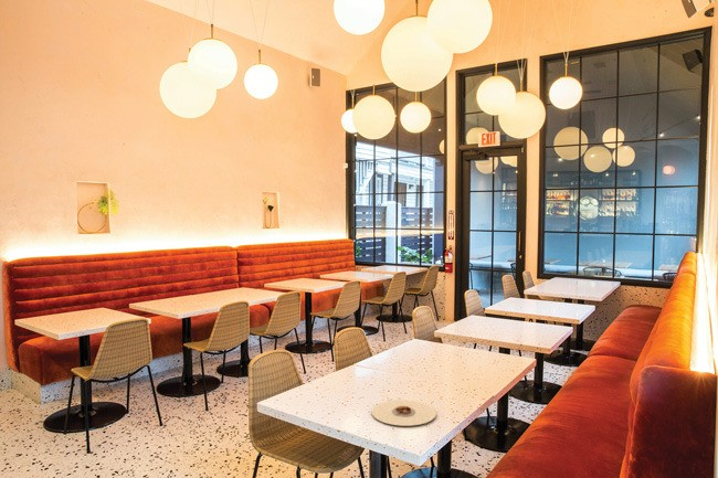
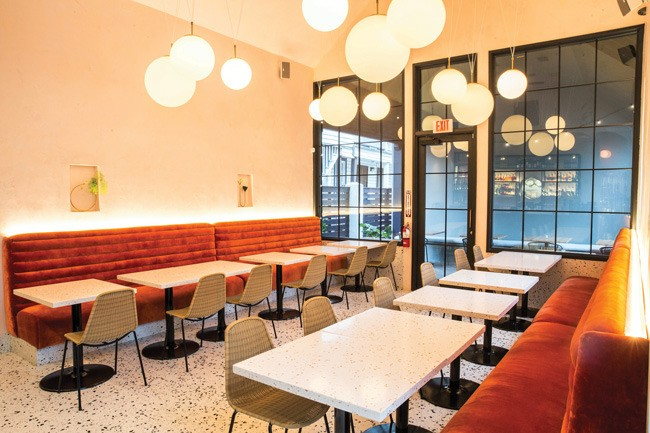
- plate [371,399,437,427]
